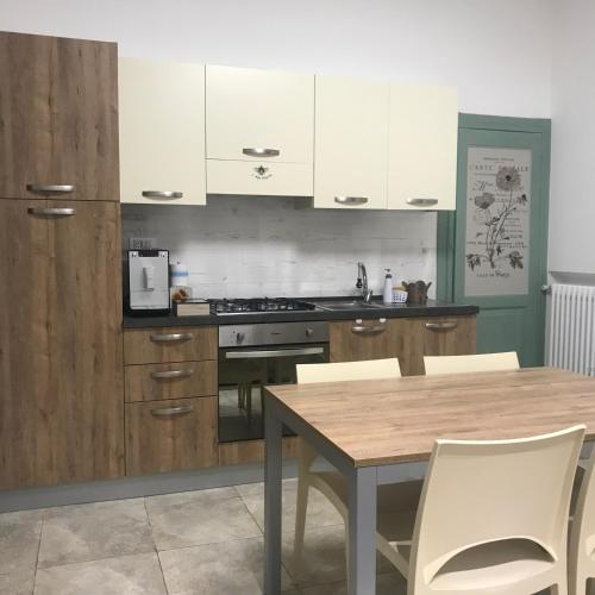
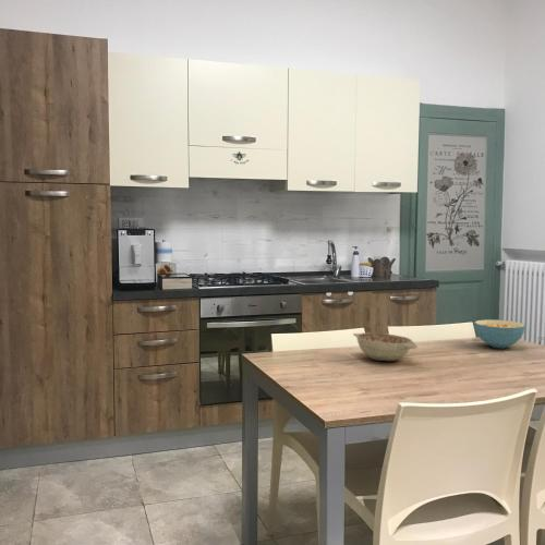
+ decorative bowl [352,331,419,362]
+ cereal bowl [473,318,526,349]
